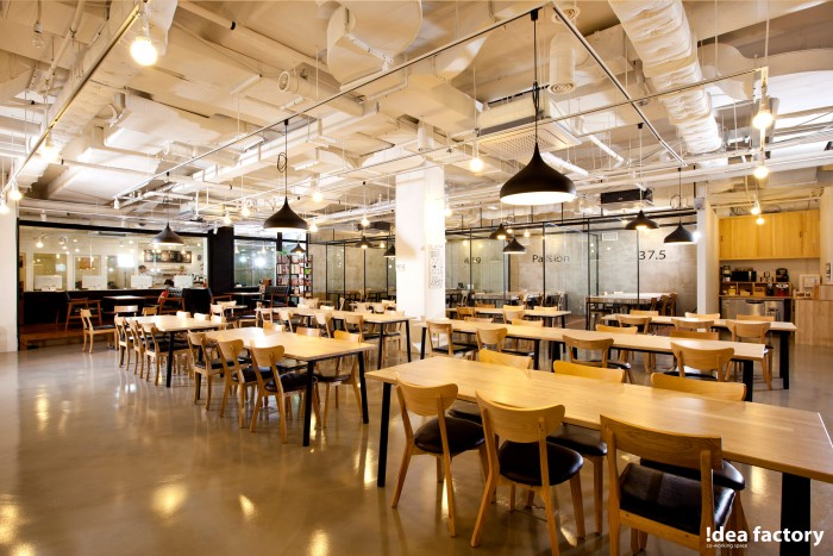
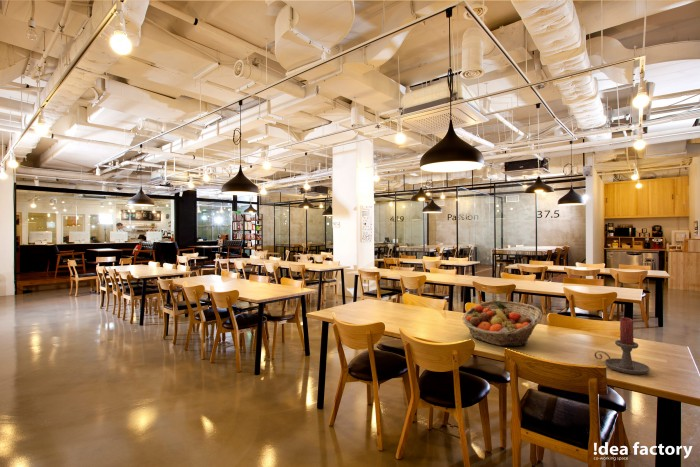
+ fruit basket [461,299,543,347]
+ candle holder [593,317,651,375]
